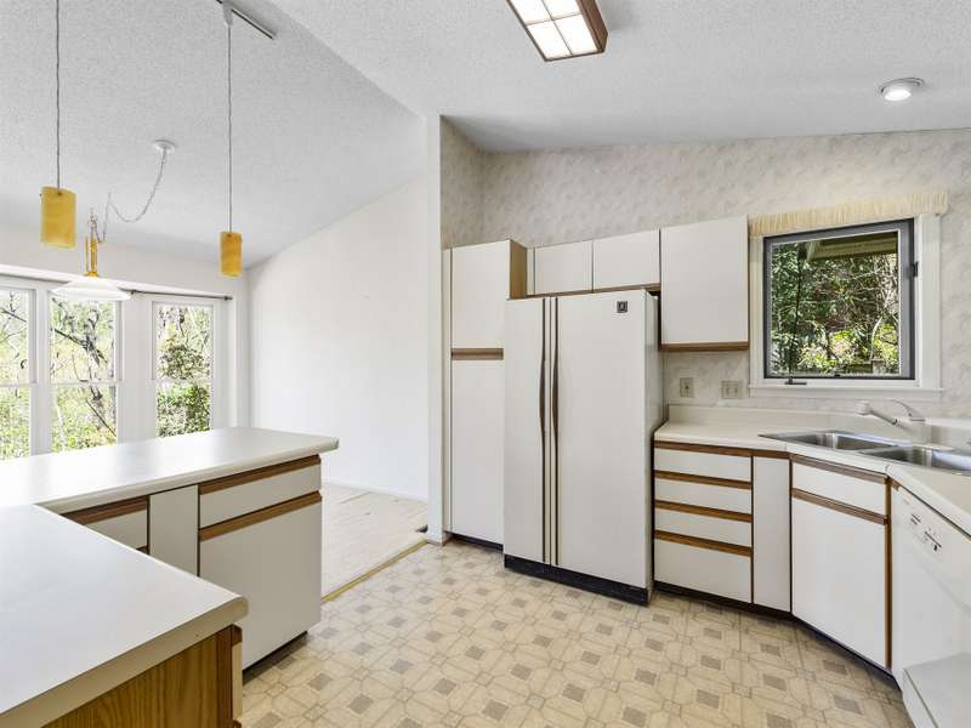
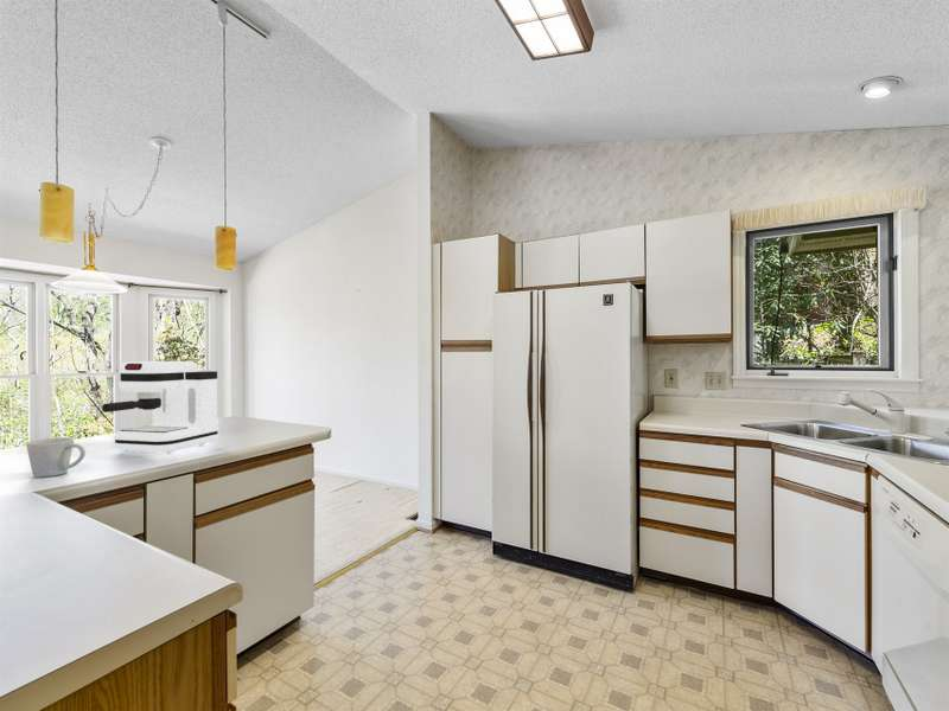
+ coffee maker [101,360,219,454]
+ mug [25,436,87,479]
